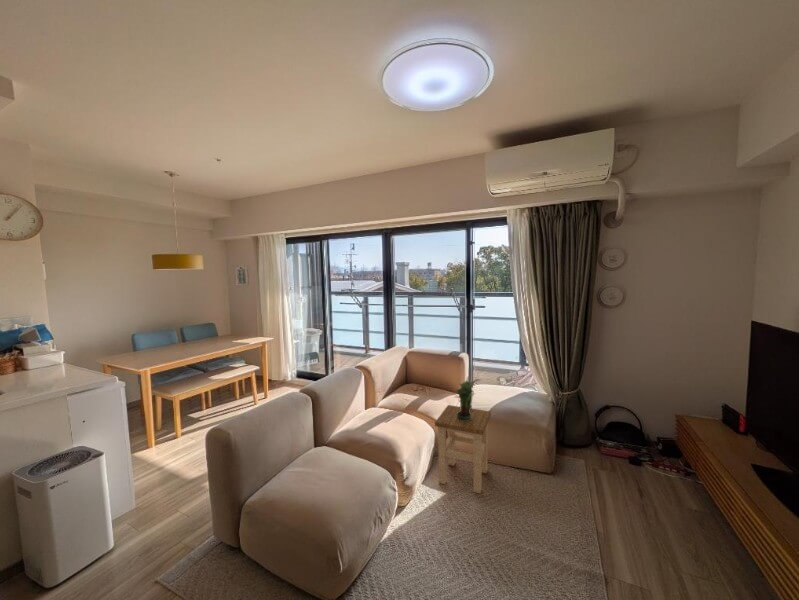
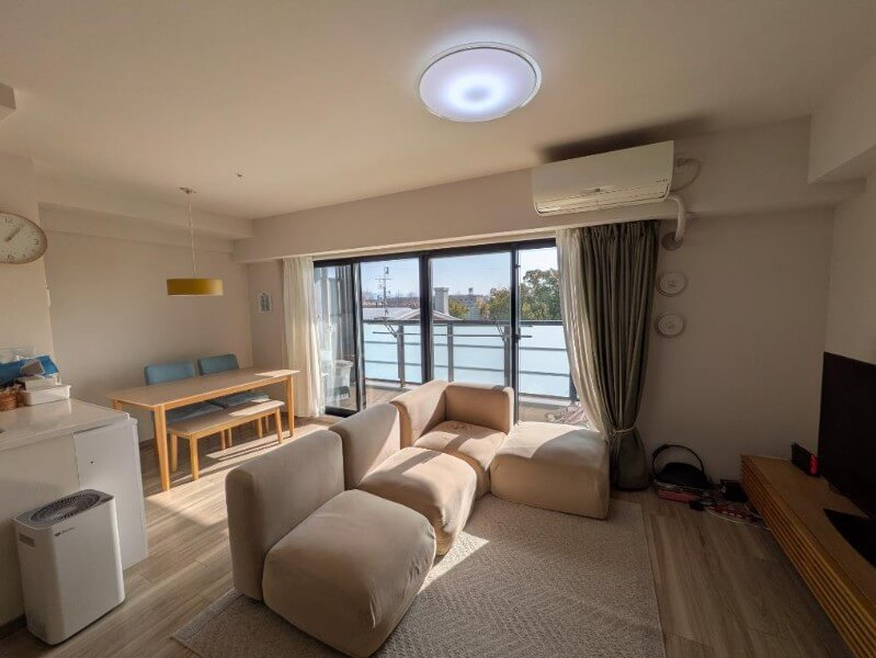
- stool [434,404,492,494]
- potted plant [453,375,482,421]
